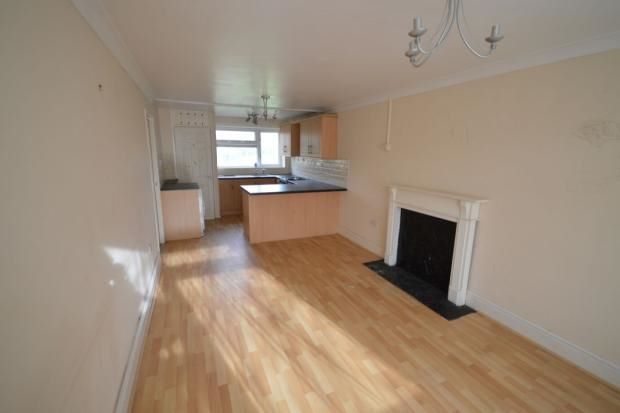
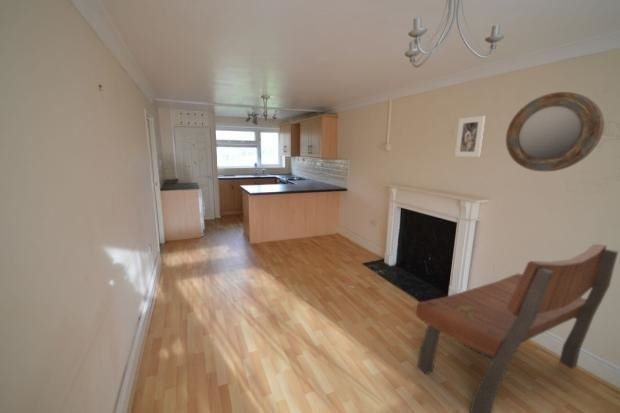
+ home mirror [505,91,605,172]
+ bench [415,243,619,413]
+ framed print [454,115,486,158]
